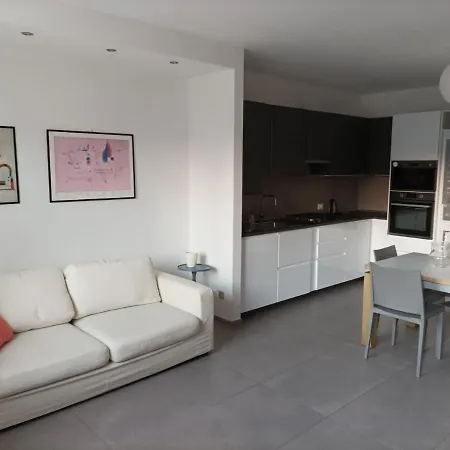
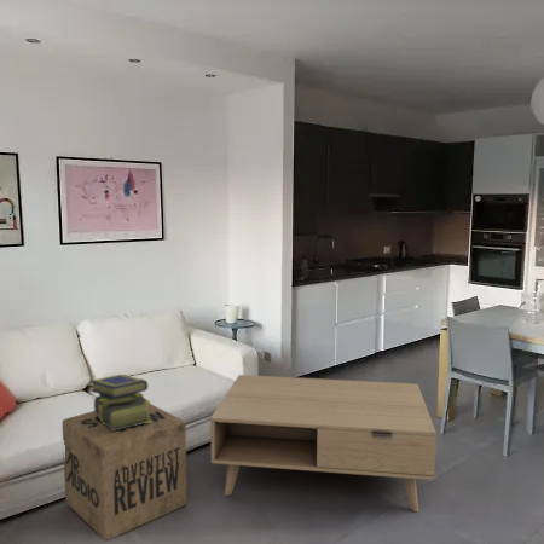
+ coffee table [209,374,438,513]
+ cardboard box [62,403,187,542]
+ stack of books [88,374,151,430]
